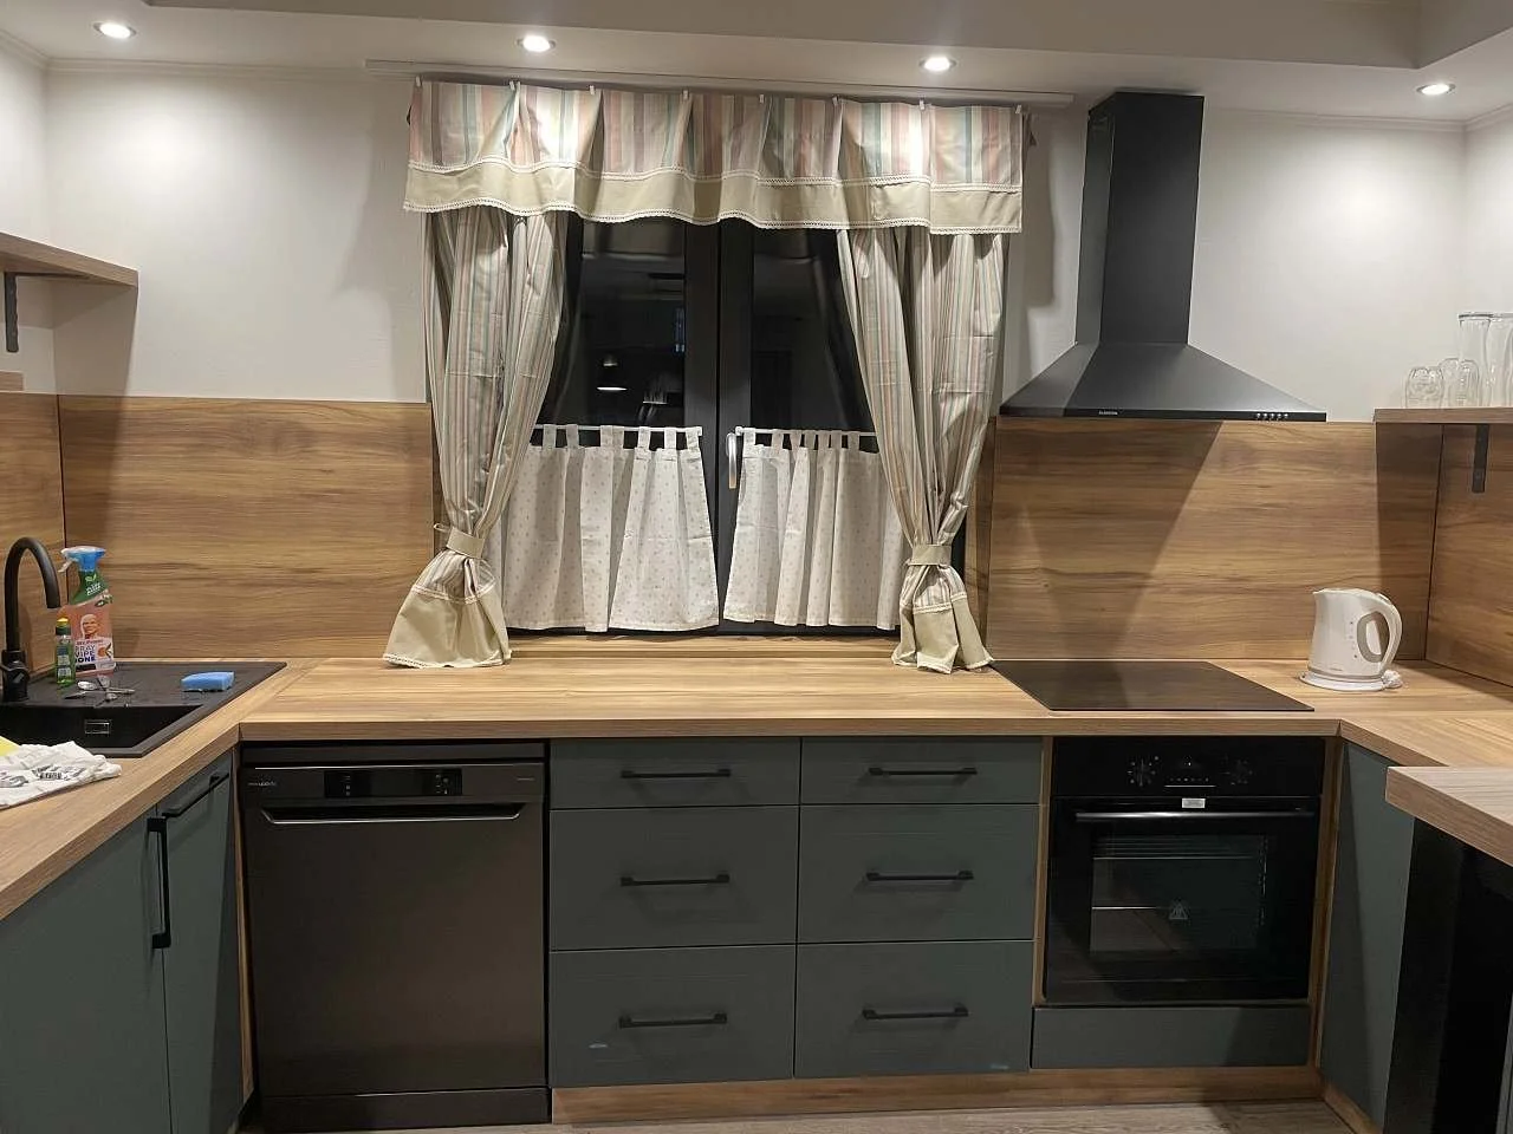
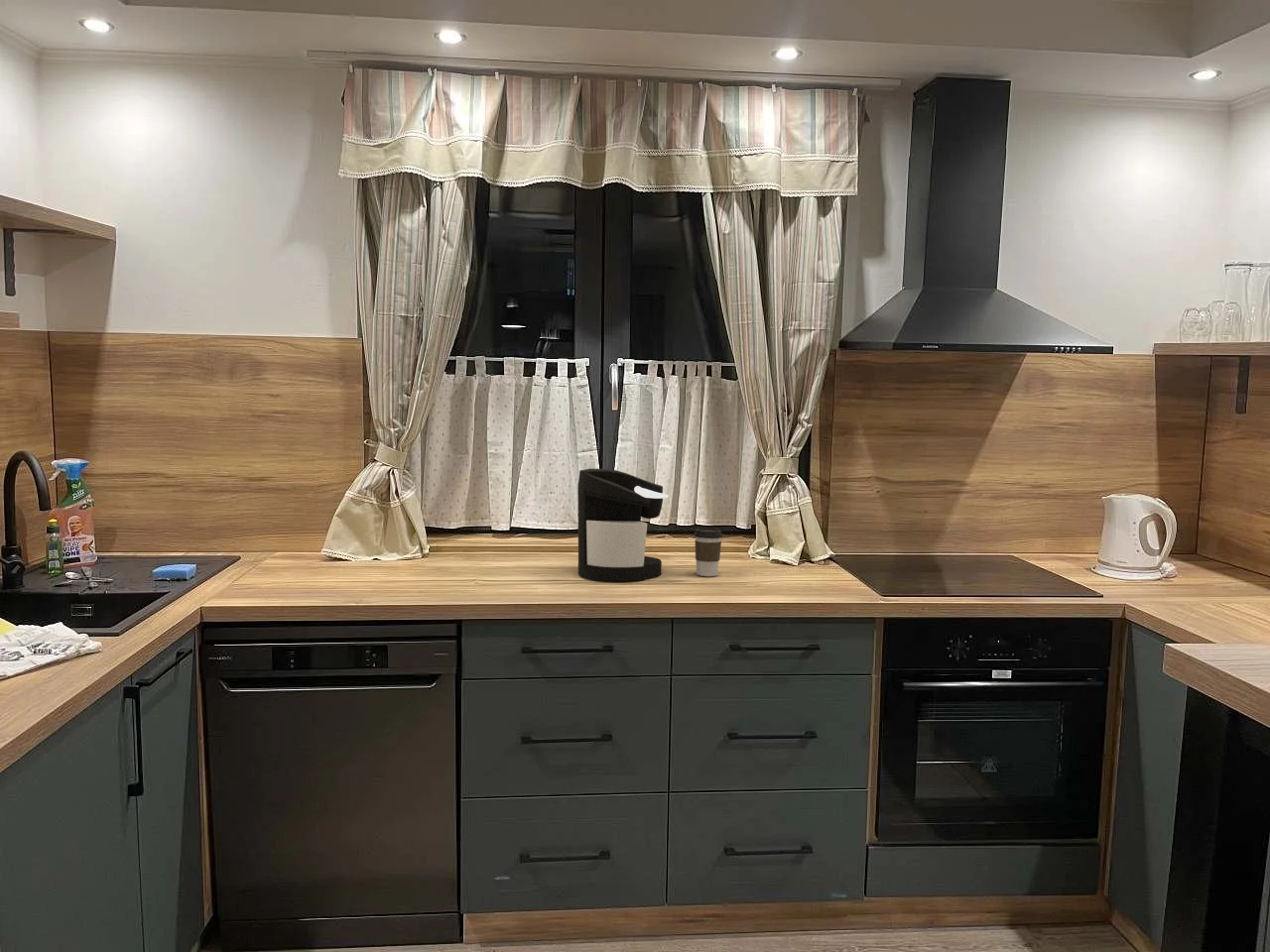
+ coffee maker [576,468,670,581]
+ coffee cup [694,528,723,577]
